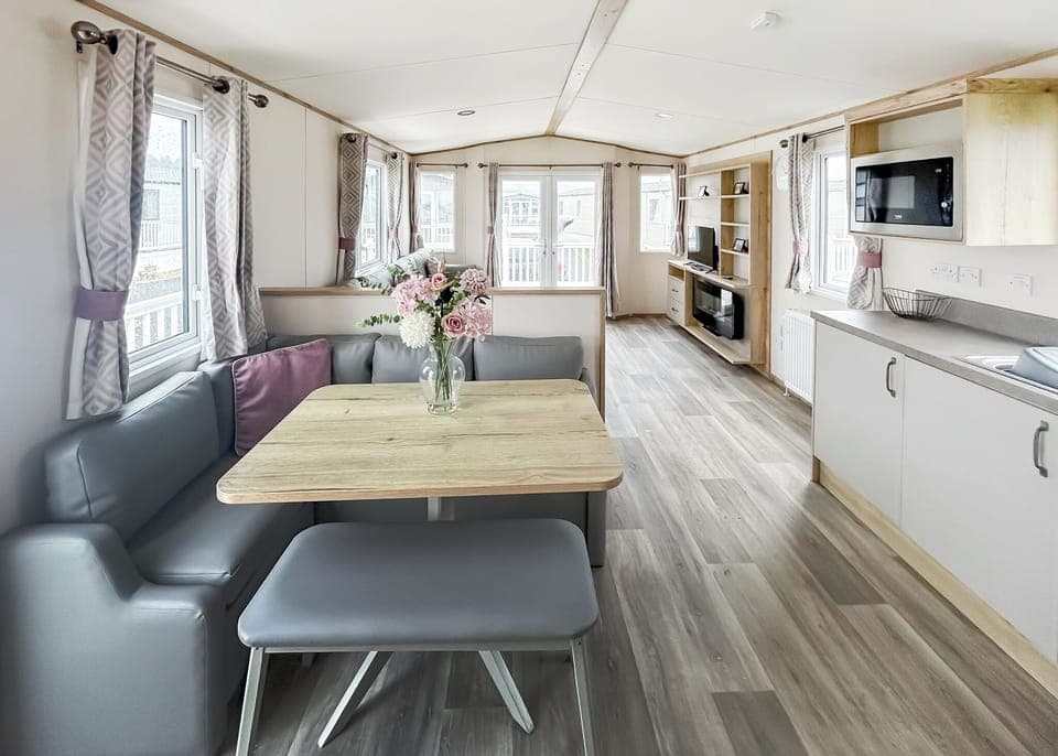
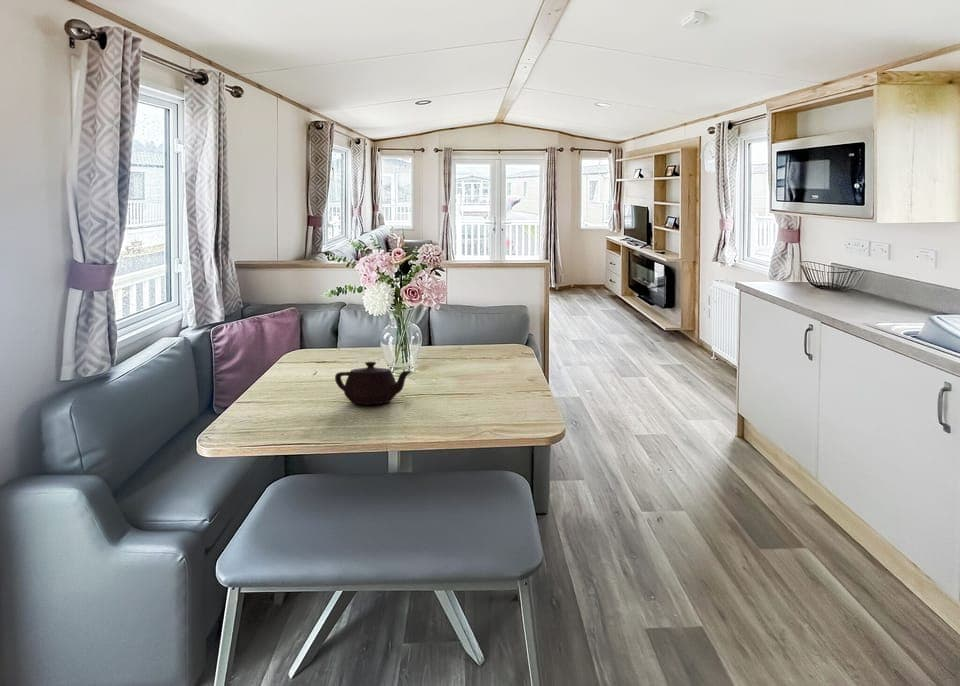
+ teapot [334,361,413,406]
